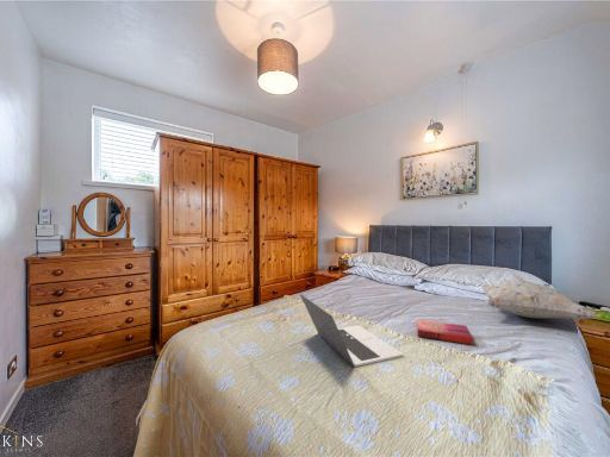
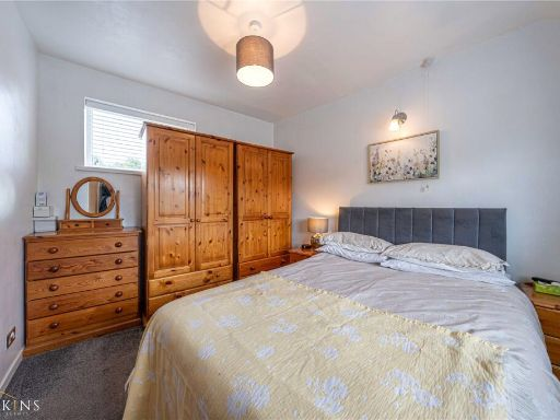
- decorative pillow [481,281,600,320]
- hardback book [416,319,474,346]
- laptop [299,293,404,368]
